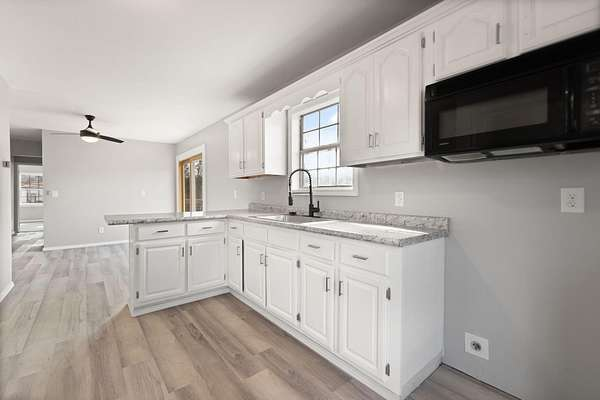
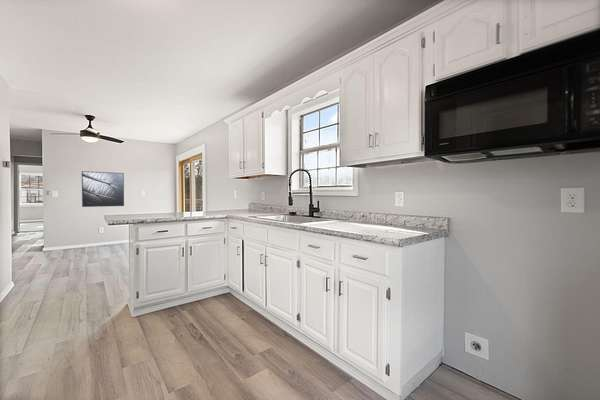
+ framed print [81,170,125,208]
